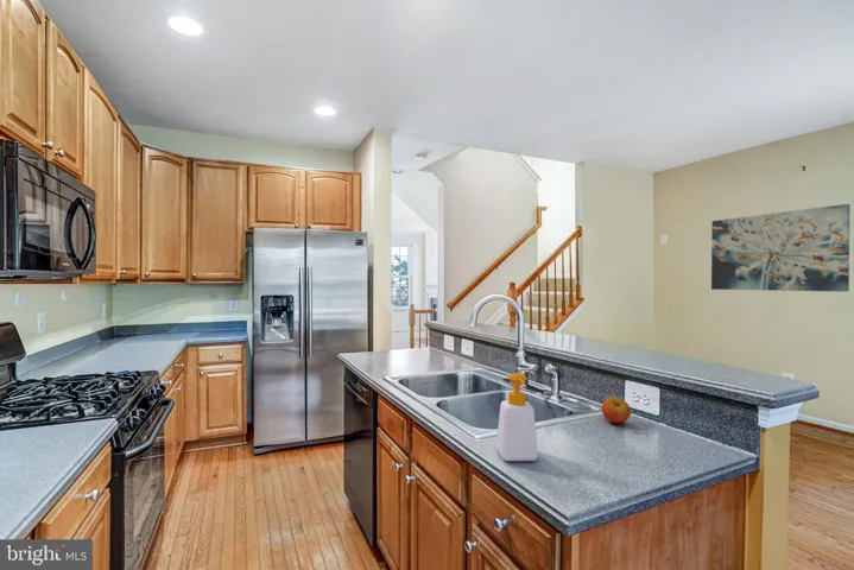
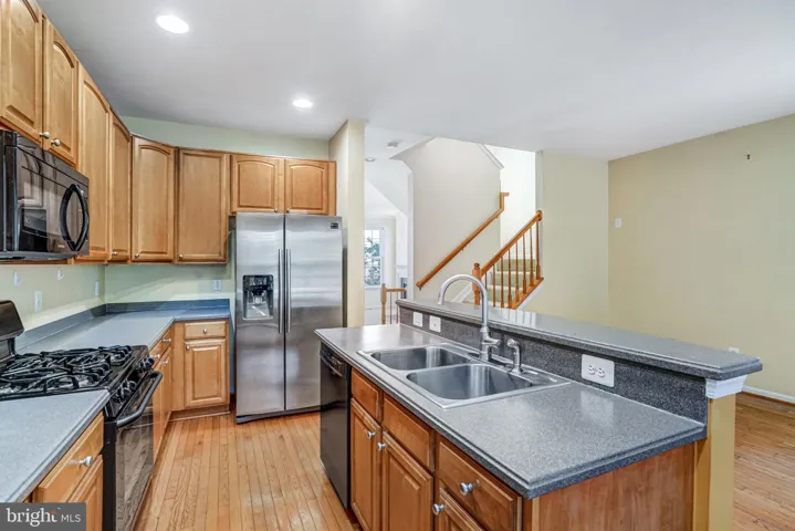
- wall art [710,203,852,293]
- apple [601,397,632,424]
- soap bottle [495,372,539,462]
